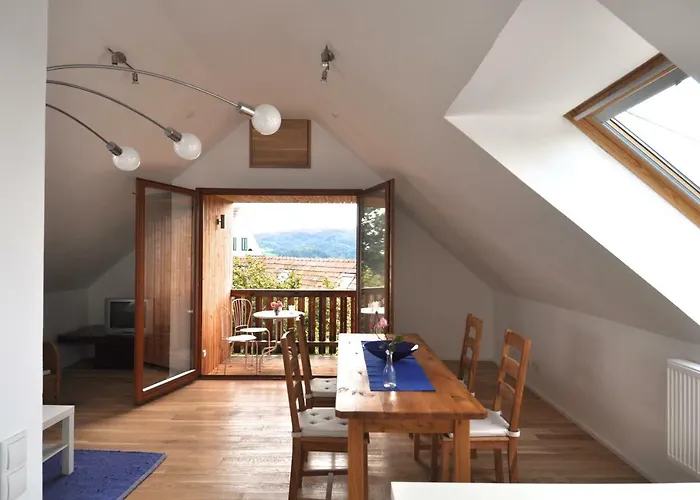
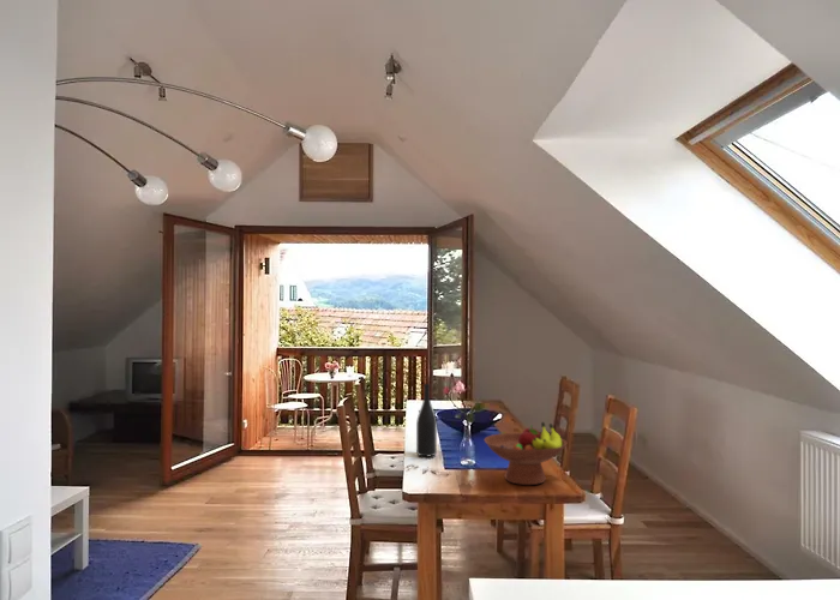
+ fruit bowl [484,421,568,486]
+ wine bottle [415,383,438,457]
